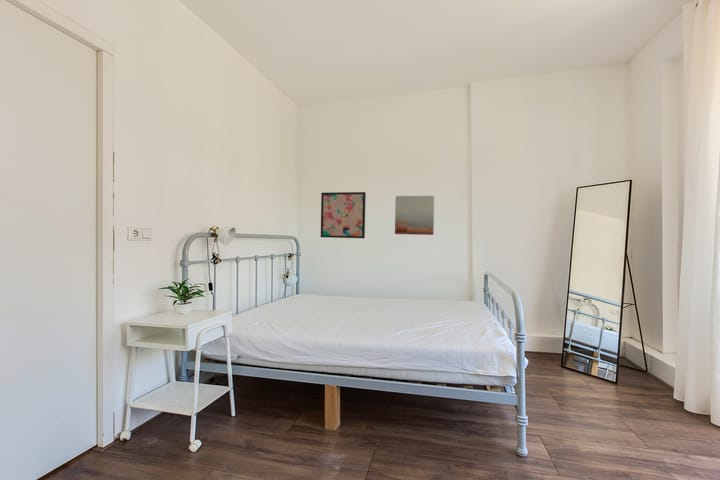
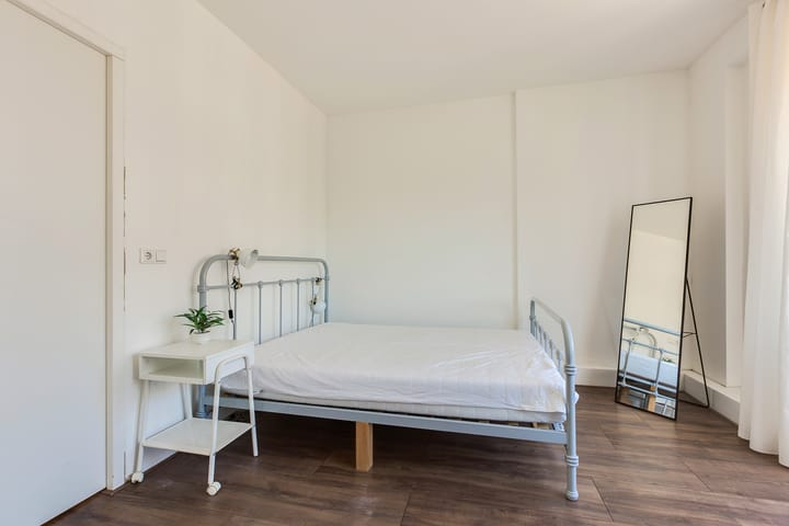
- wall art [320,191,367,239]
- wall art [394,195,435,236]
